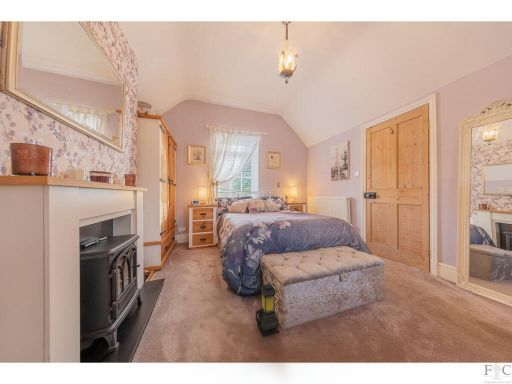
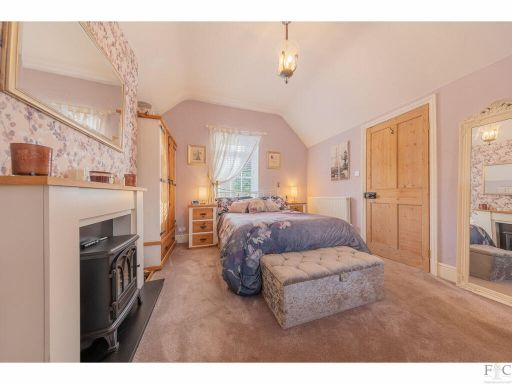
- lantern [255,283,281,338]
